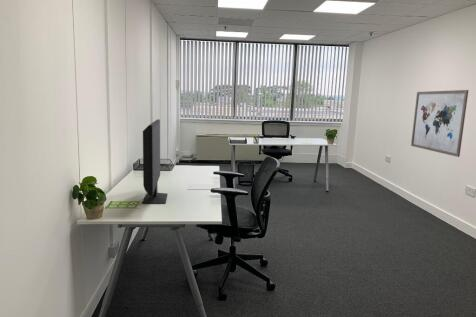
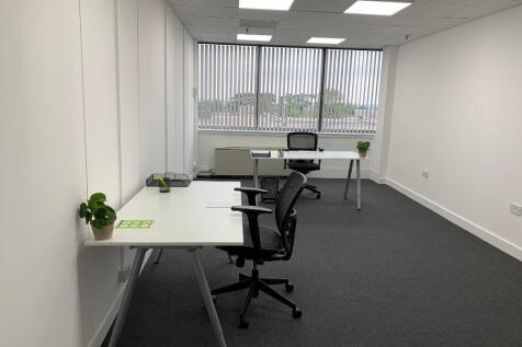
- wall art [410,89,469,158]
- monitor [141,118,168,204]
